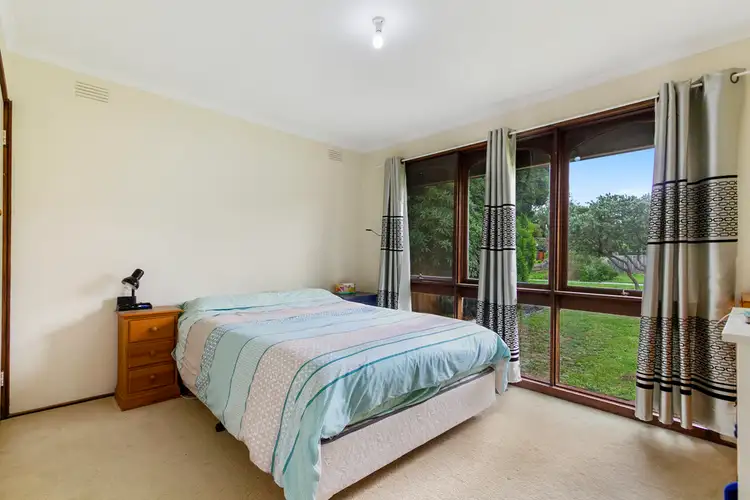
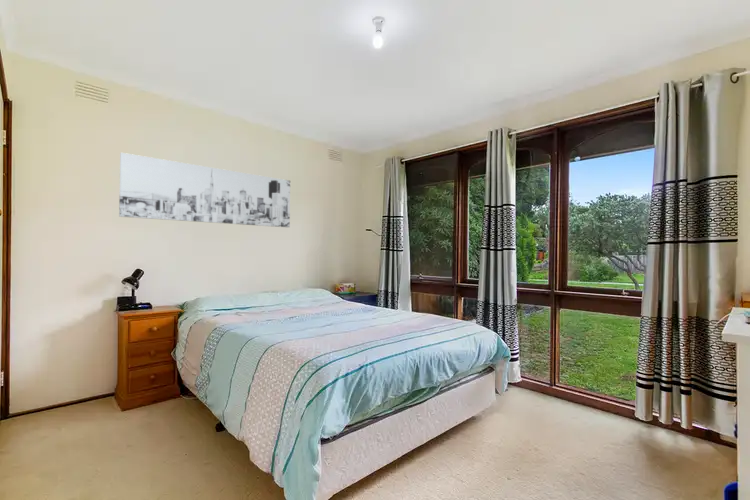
+ wall art [118,152,291,228]
